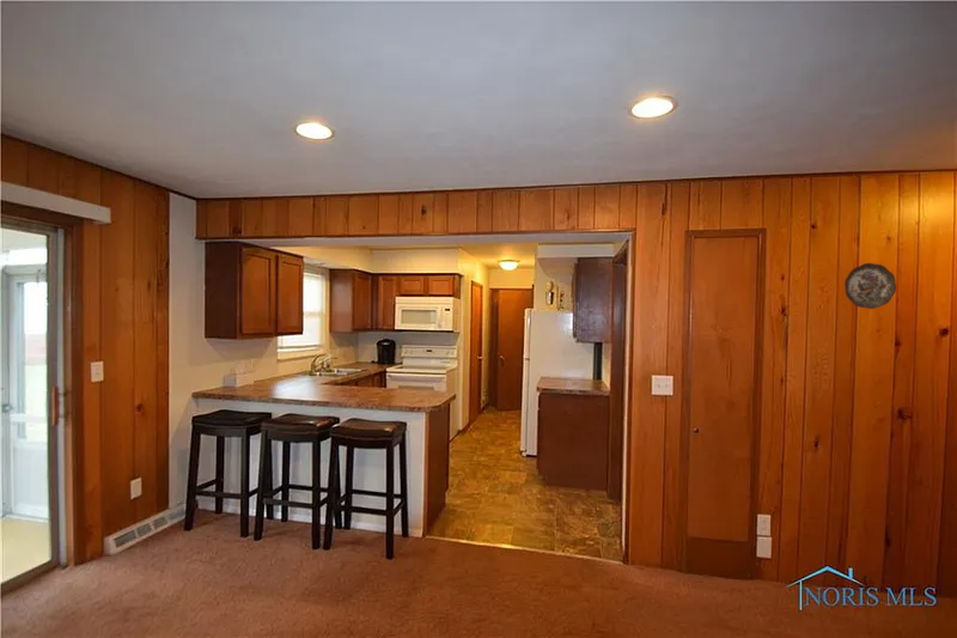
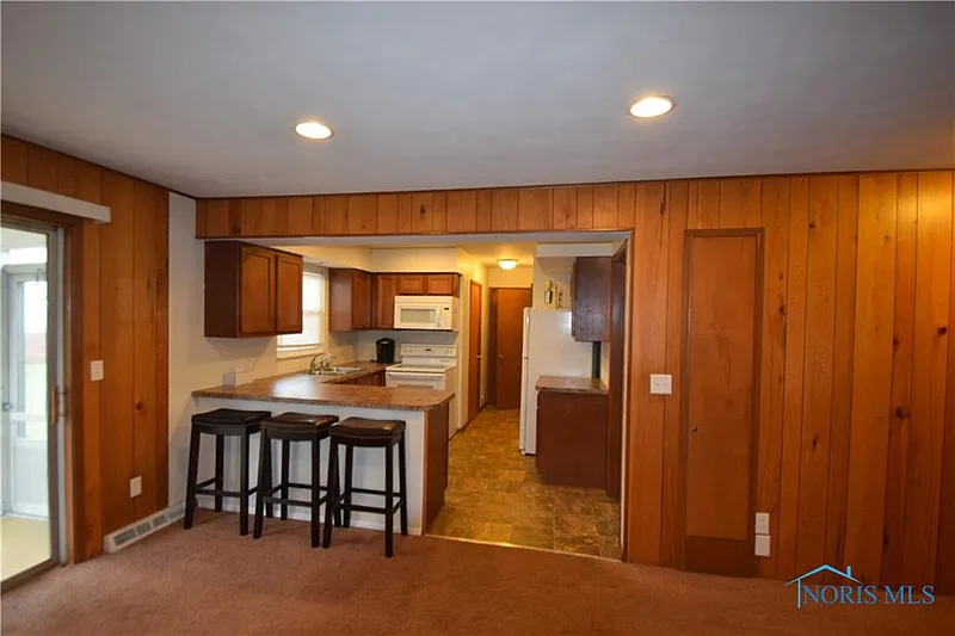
- decorative plate [843,262,897,310]
